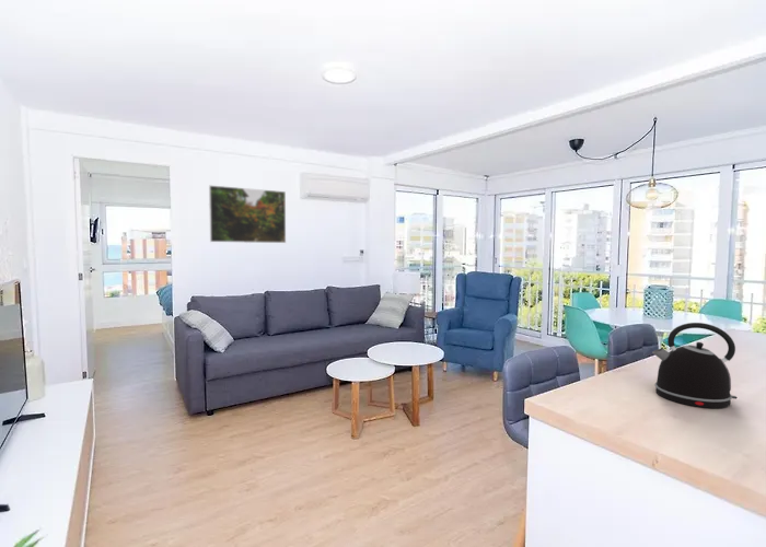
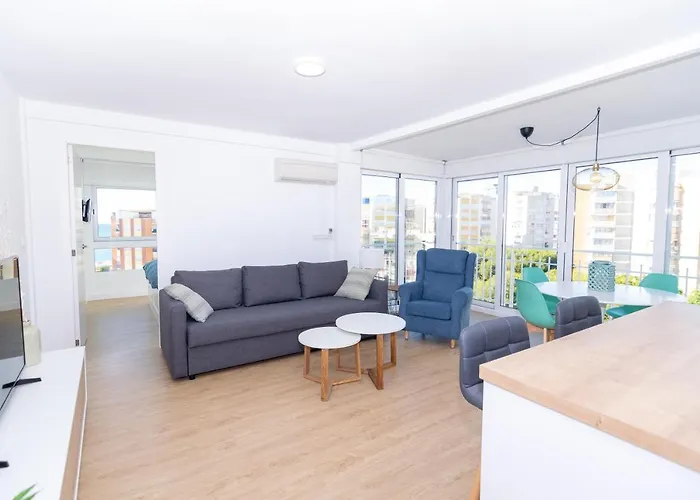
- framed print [208,184,287,244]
- kettle [651,322,738,409]
